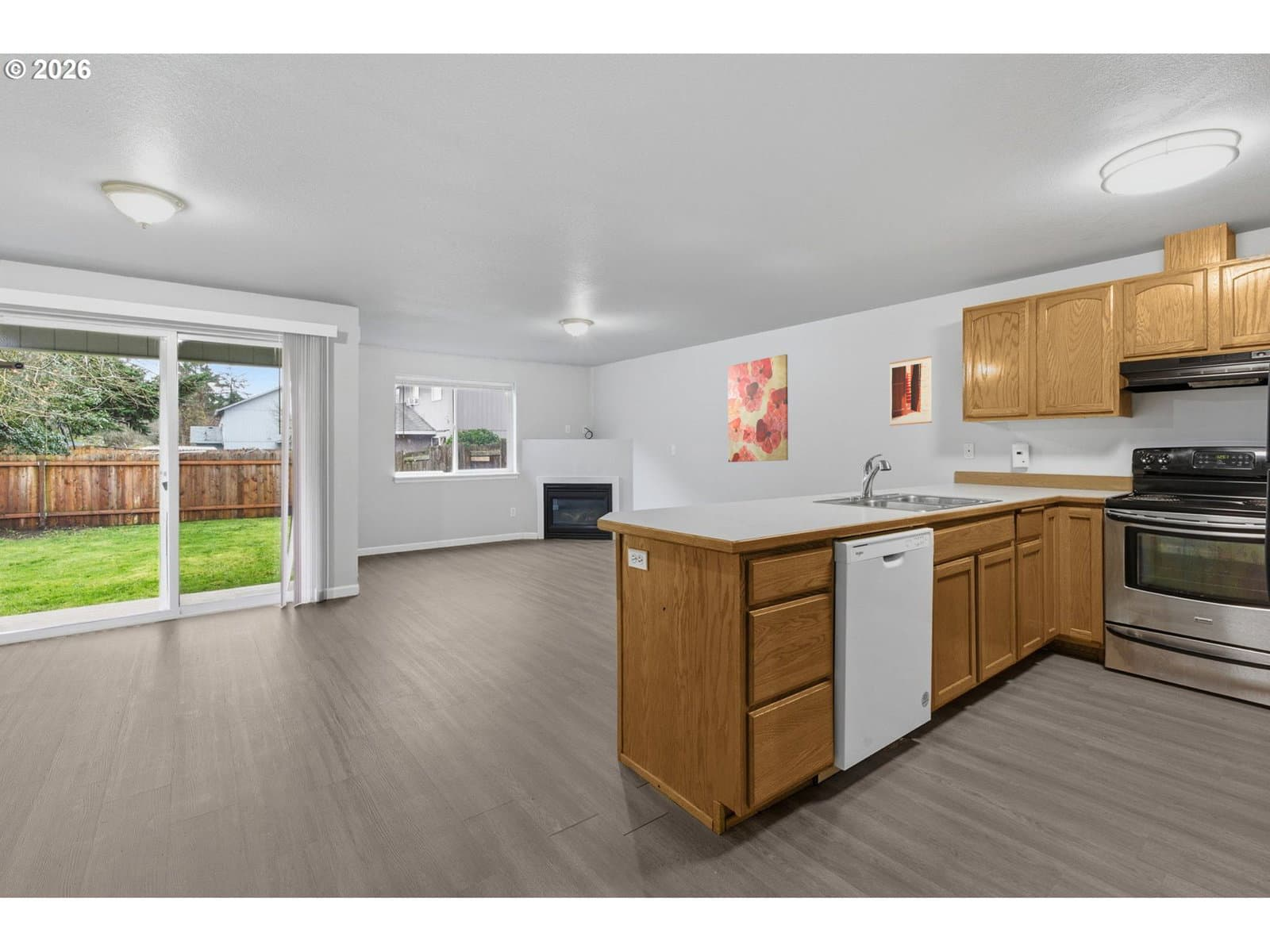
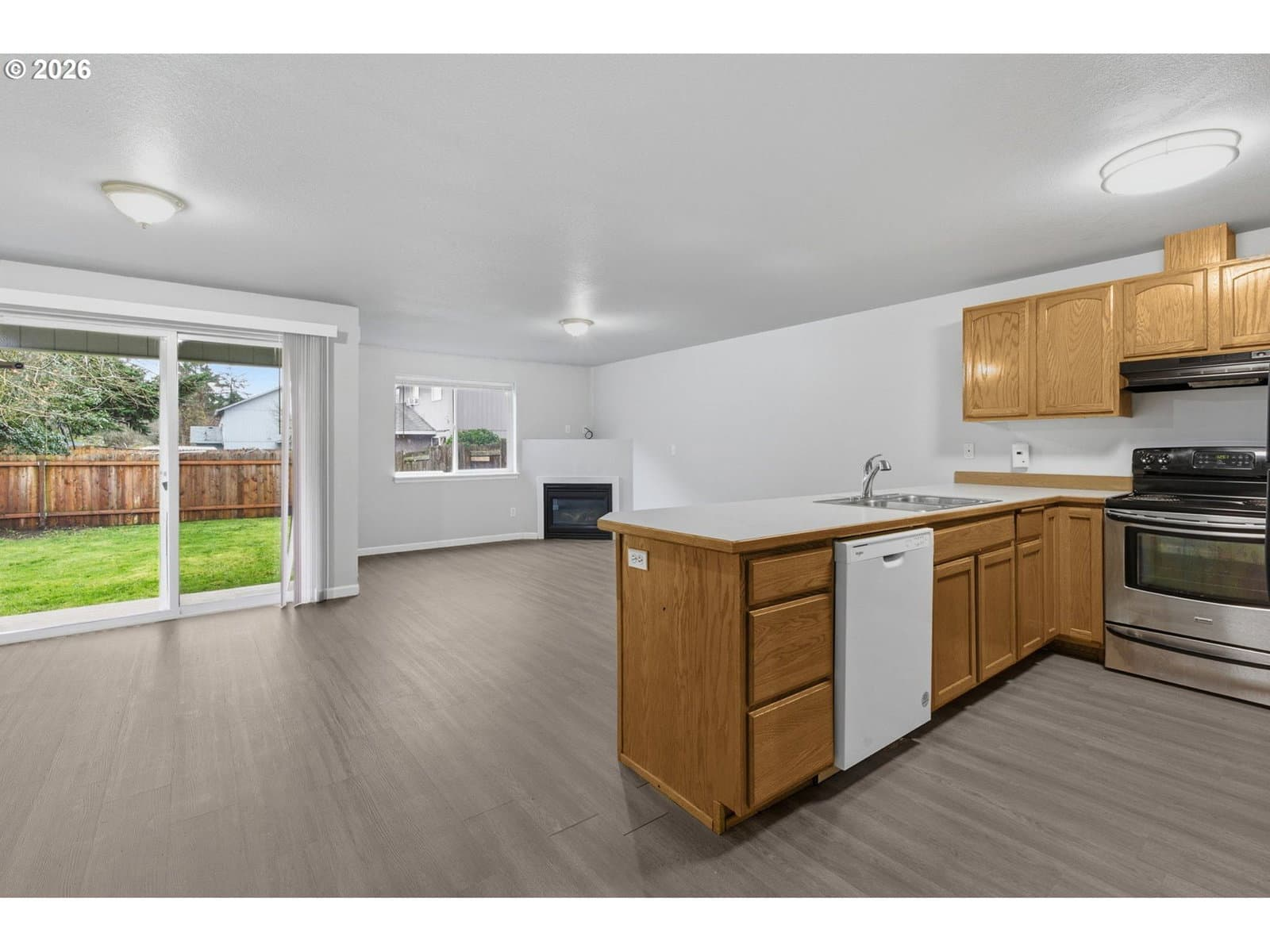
- wall art [889,355,933,427]
- wall art [727,353,789,463]
